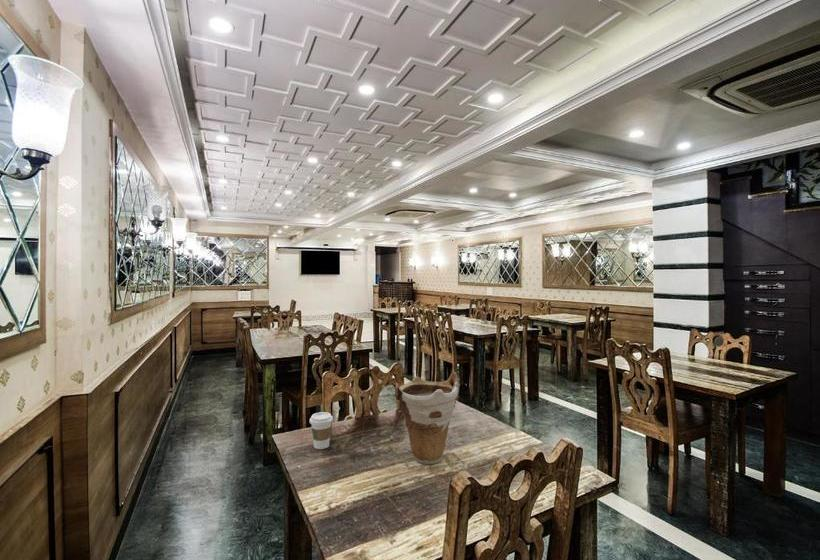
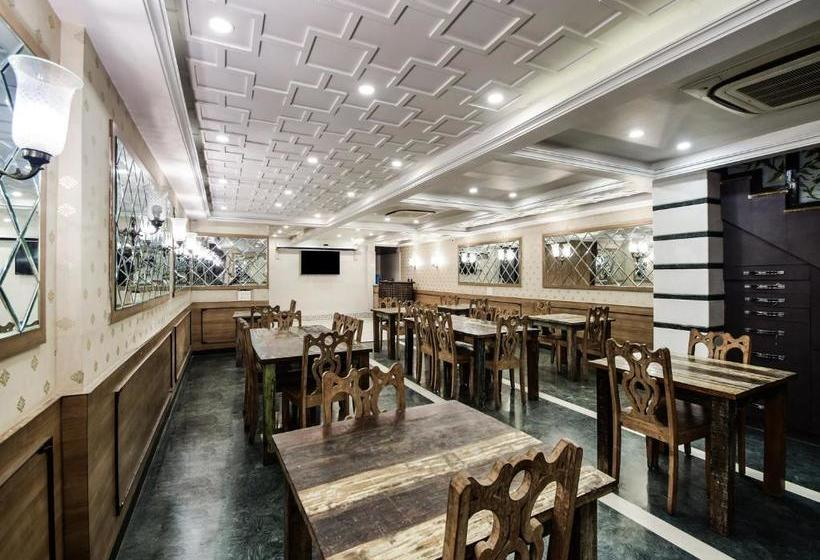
- vase [393,371,459,465]
- coffee cup [309,411,334,450]
